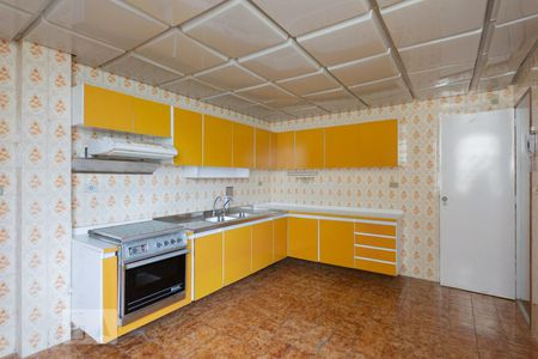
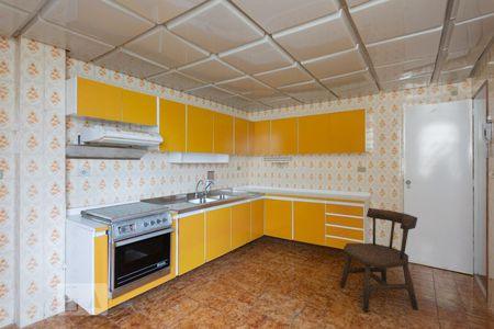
+ dining chair [339,207,419,314]
